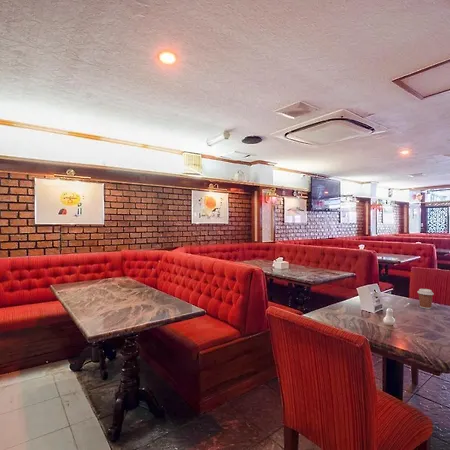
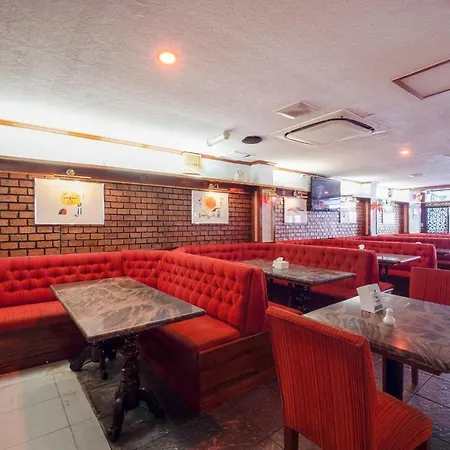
- coffee cup [417,288,435,310]
